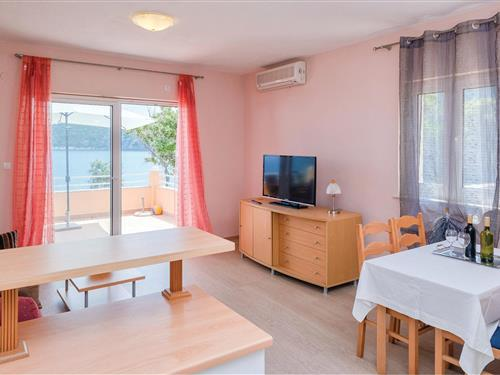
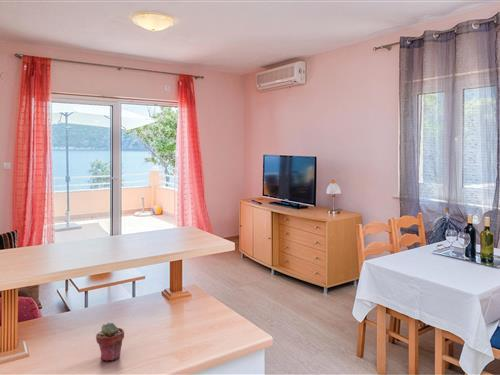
+ potted succulent [95,322,125,362]
